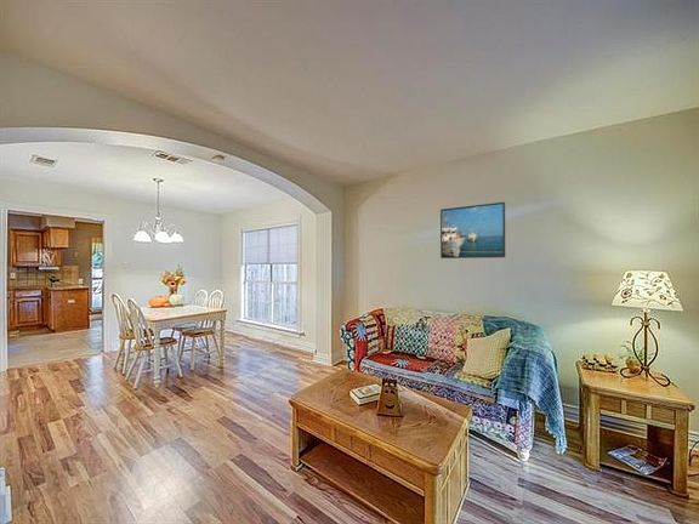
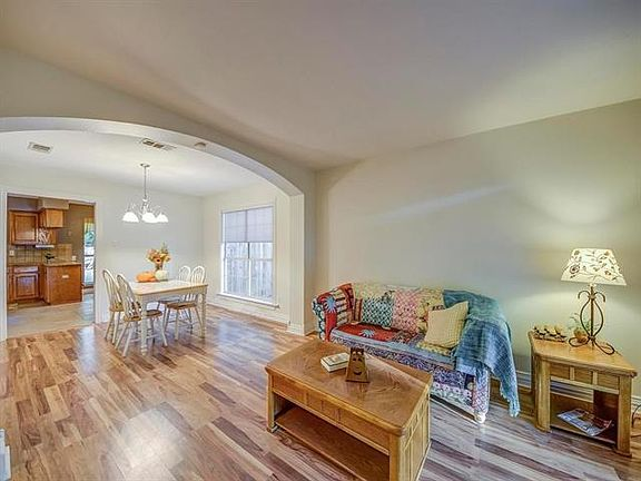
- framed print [439,201,506,260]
